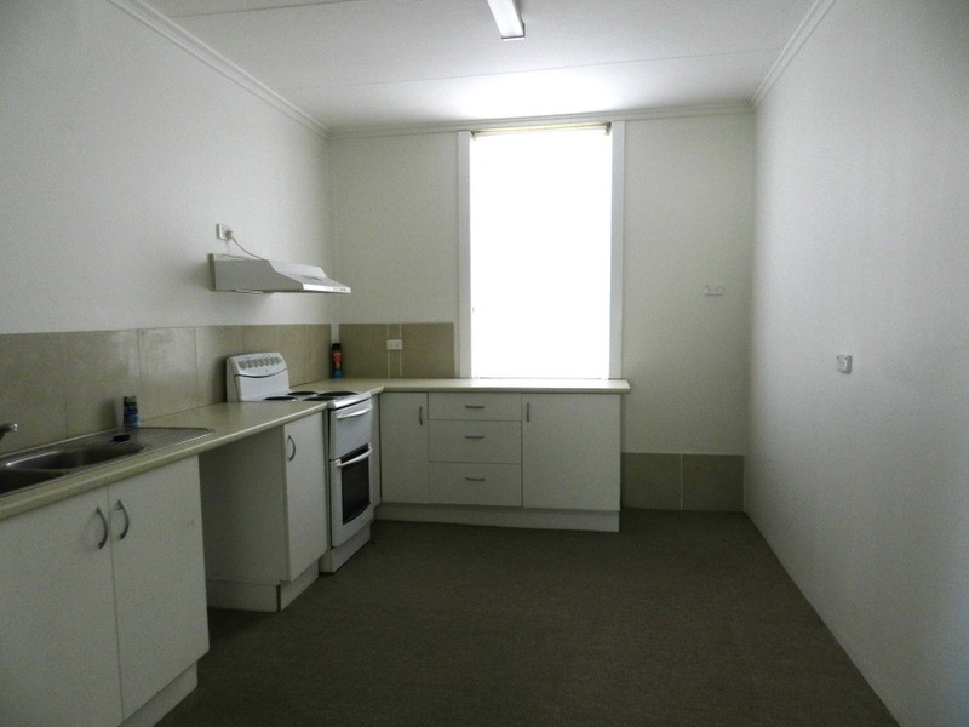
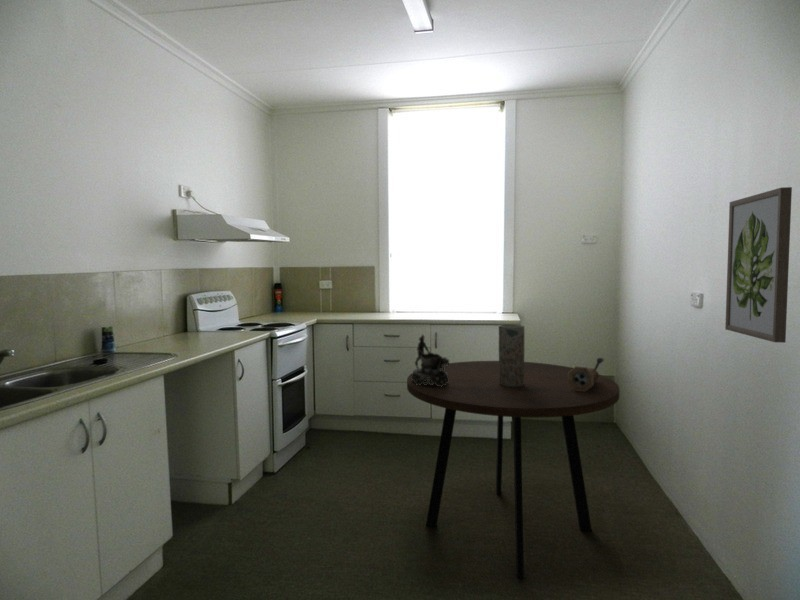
+ wall art [724,186,793,344]
+ pepper mill [568,357,605,392]
+ dining table [406,360,621,580]
+ decorative bowl [411,333,450,387]
+ vase [498,323,525,387]
